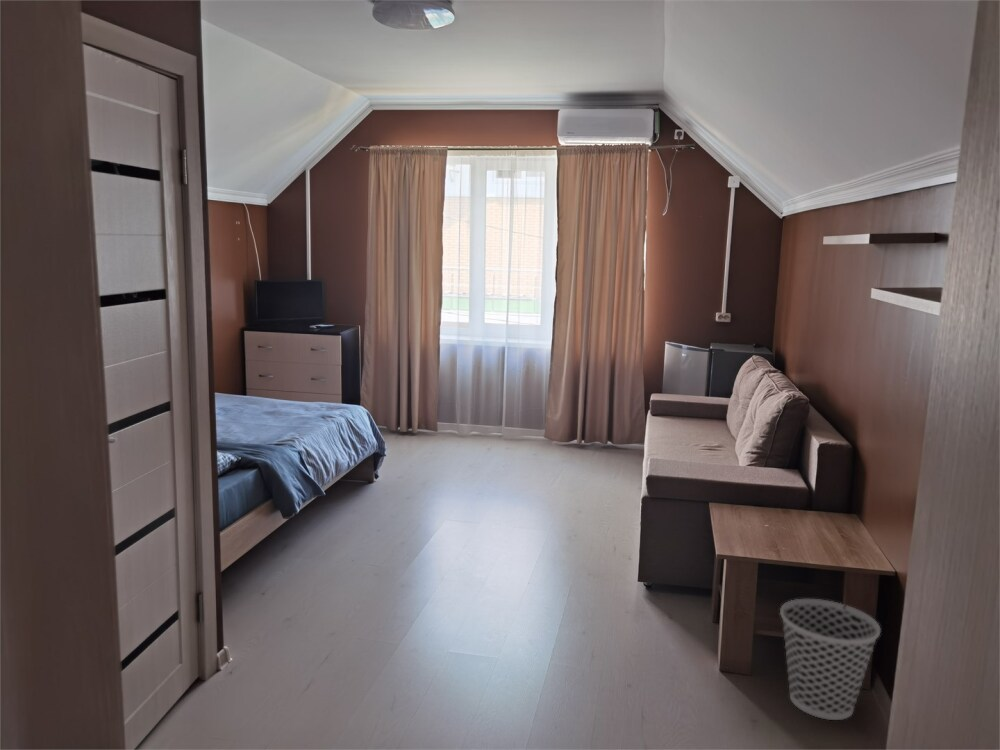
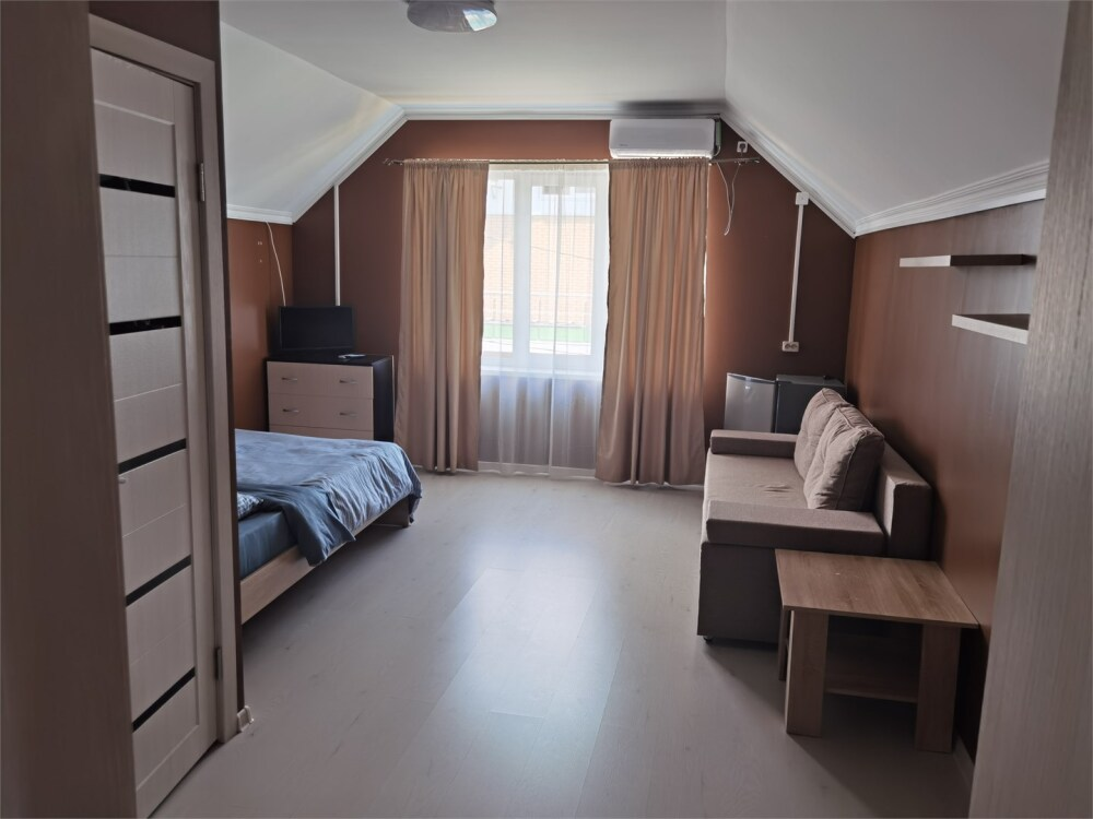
- wastebasket [779,598,881,721]
